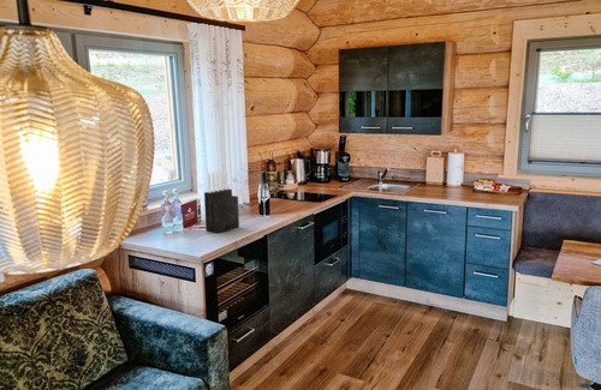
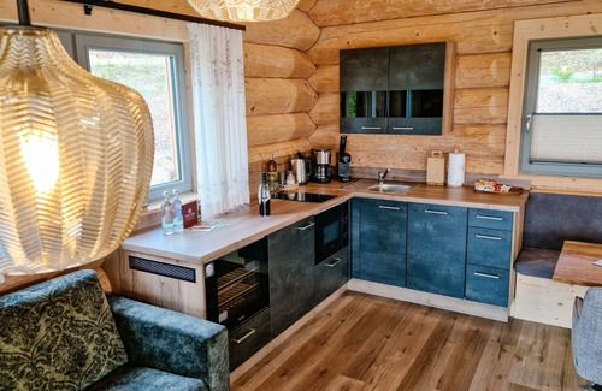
- knife block [203,169,240,234]
